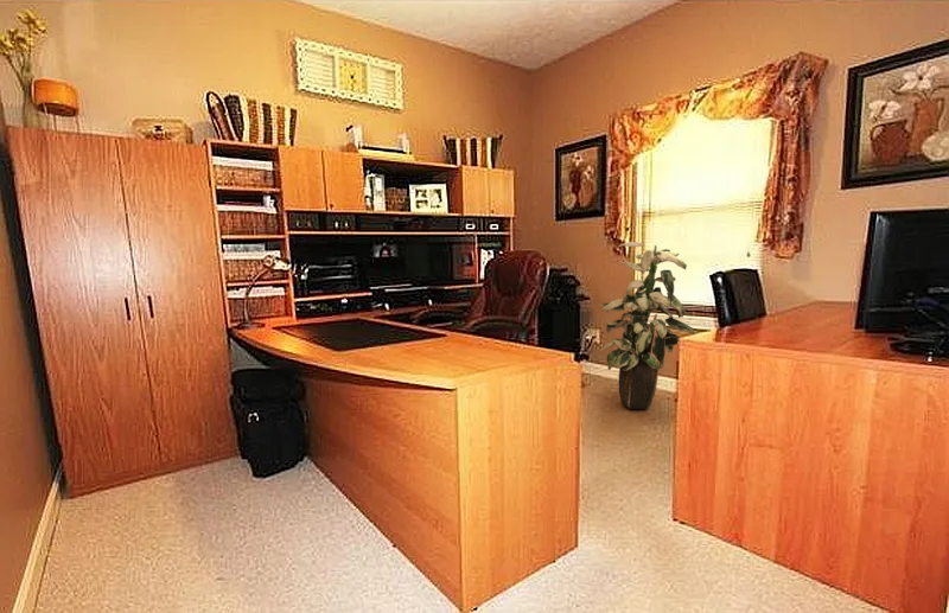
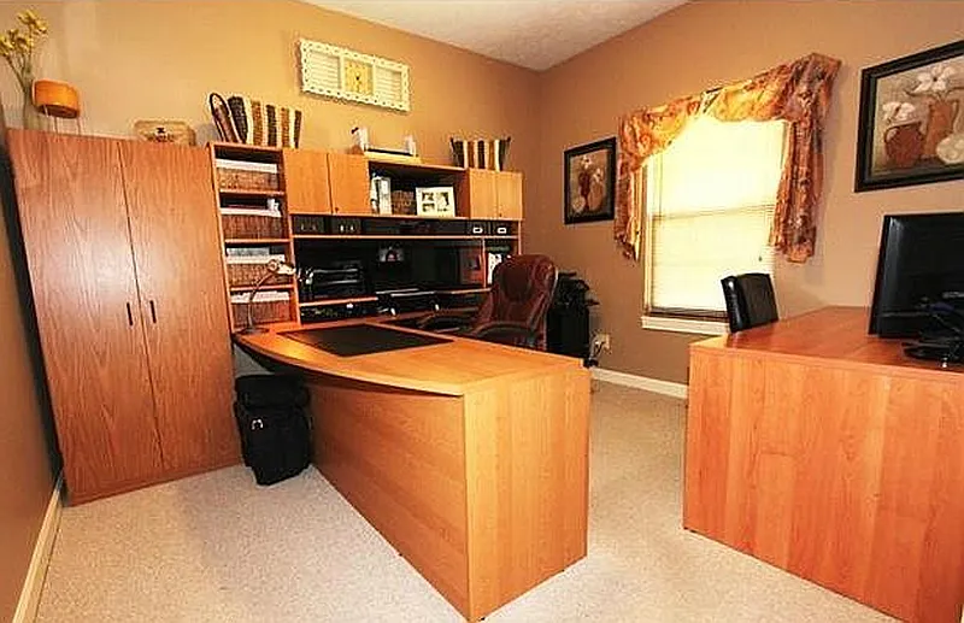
- indoor plant [599,241,696,411]
